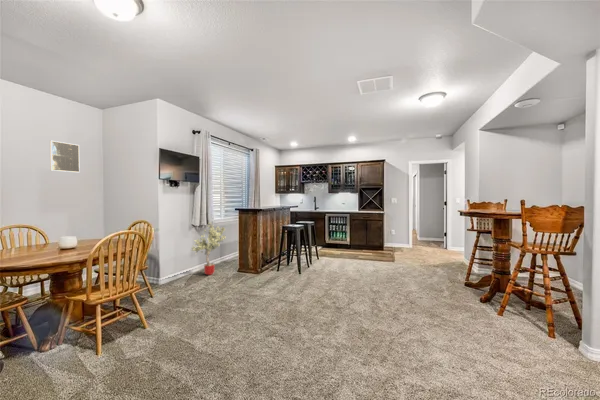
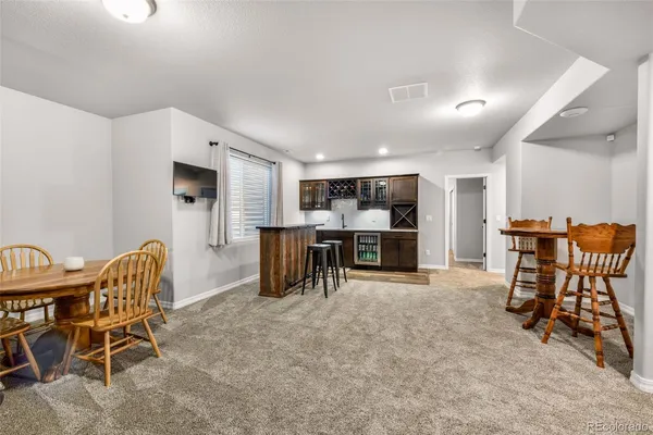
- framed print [49,140,81,173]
- potted tree [190,221,227,276]
